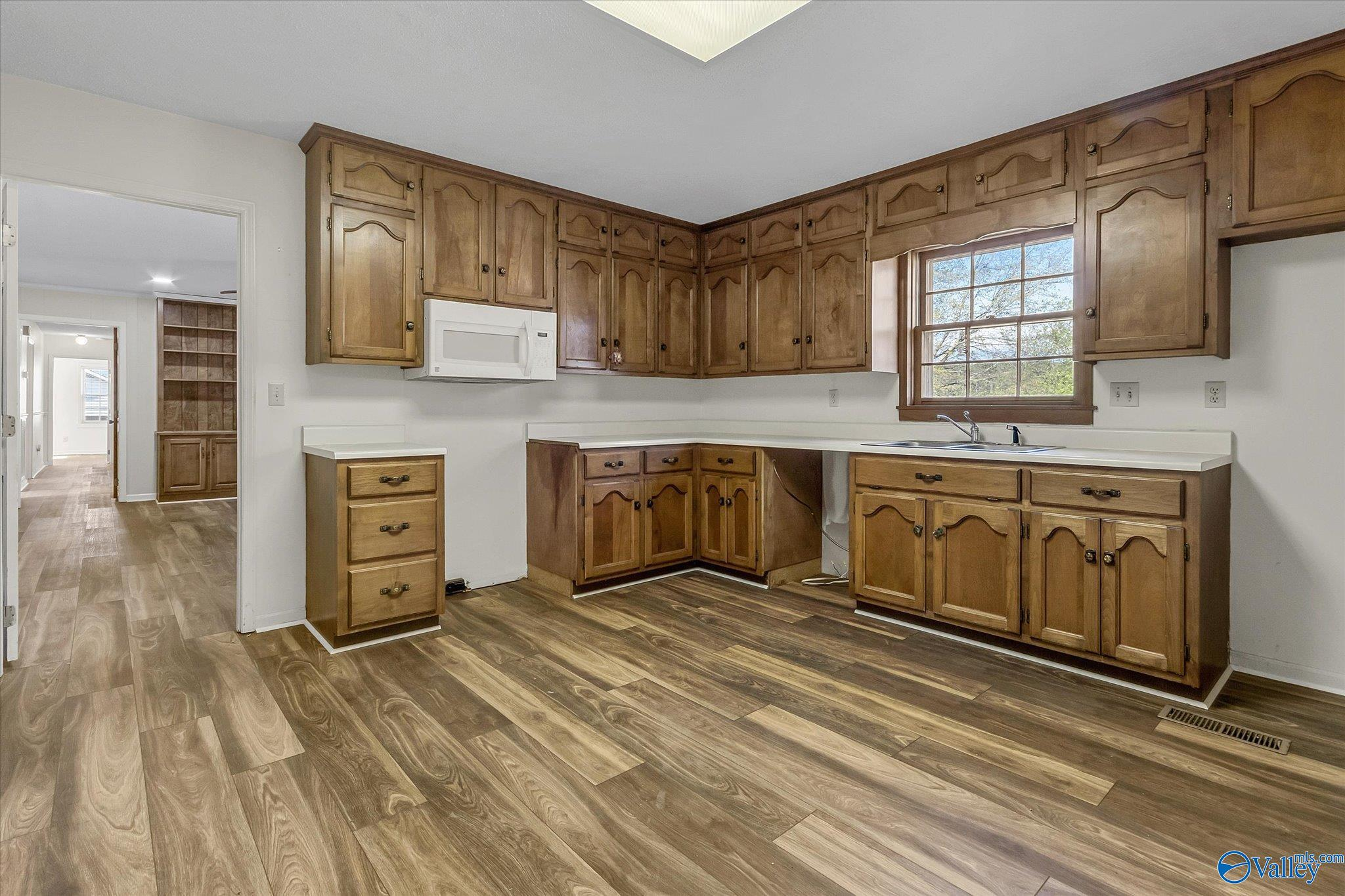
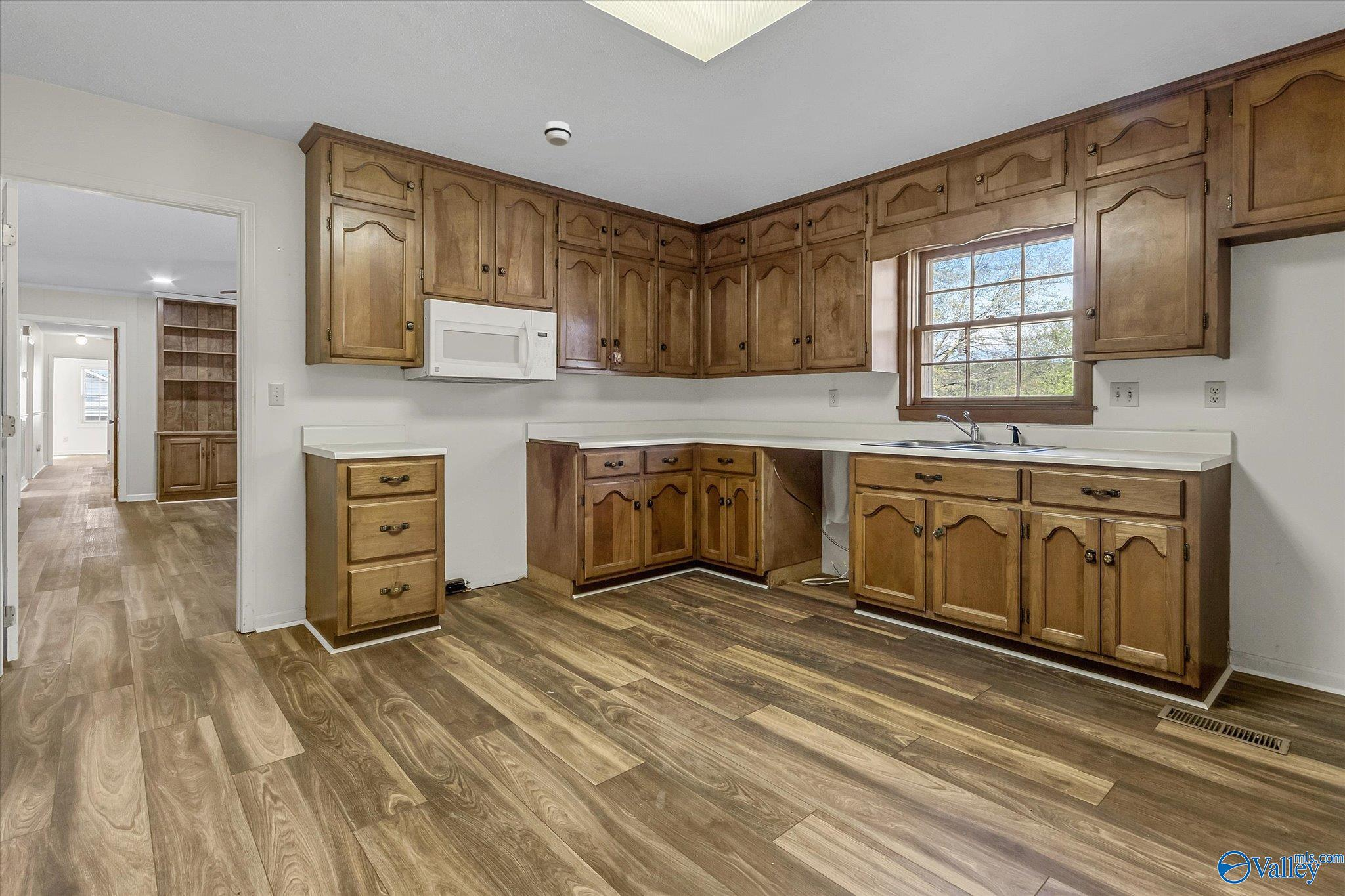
+ smoke detector [544,120,572,147]
